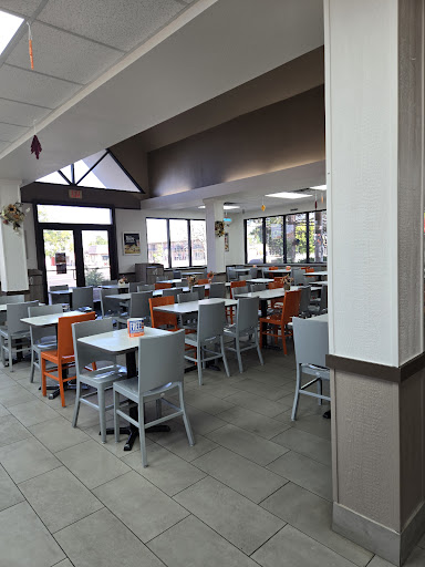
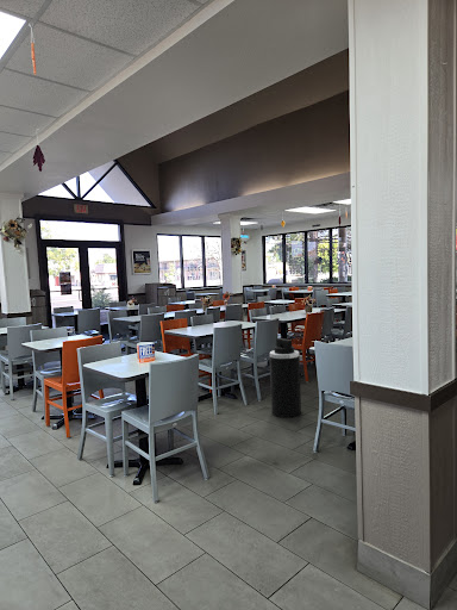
+ trash can [269,337,302,419]
